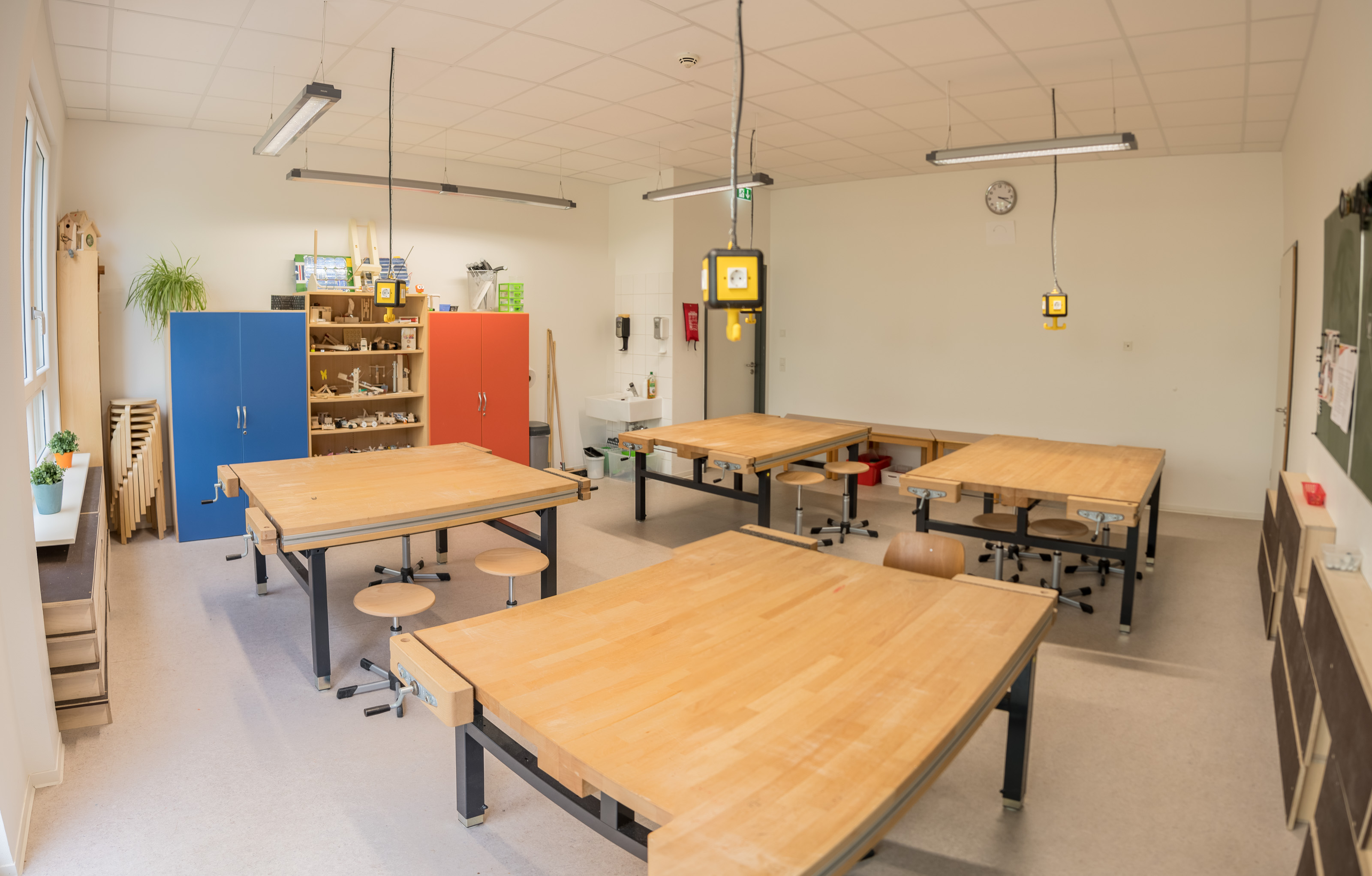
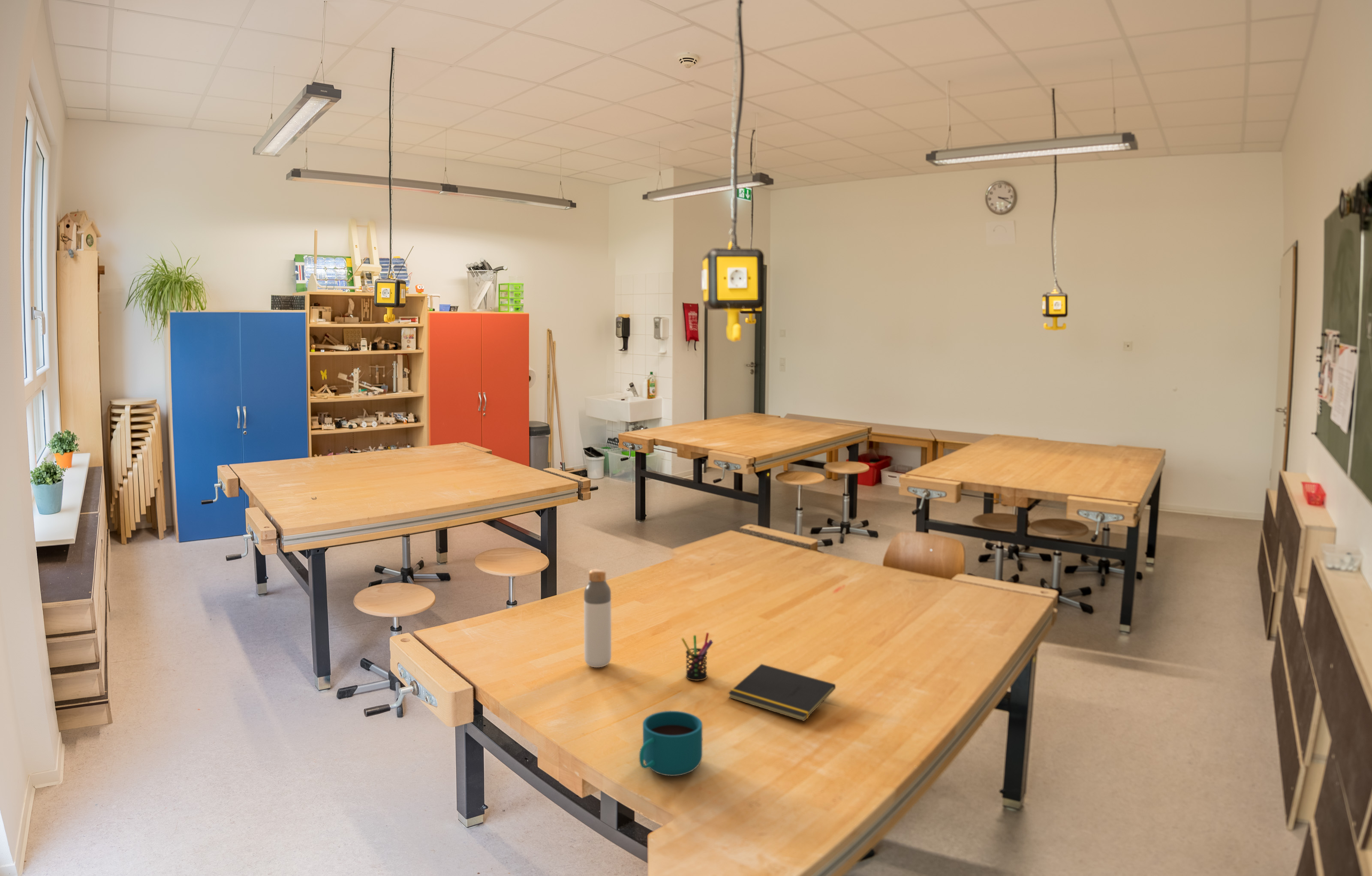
+ bottle [584,568,612,668]
+ pen holder [681,632,713,681]
+ cup [639,710,703,777]
+ notepad [728,664,836,722]
